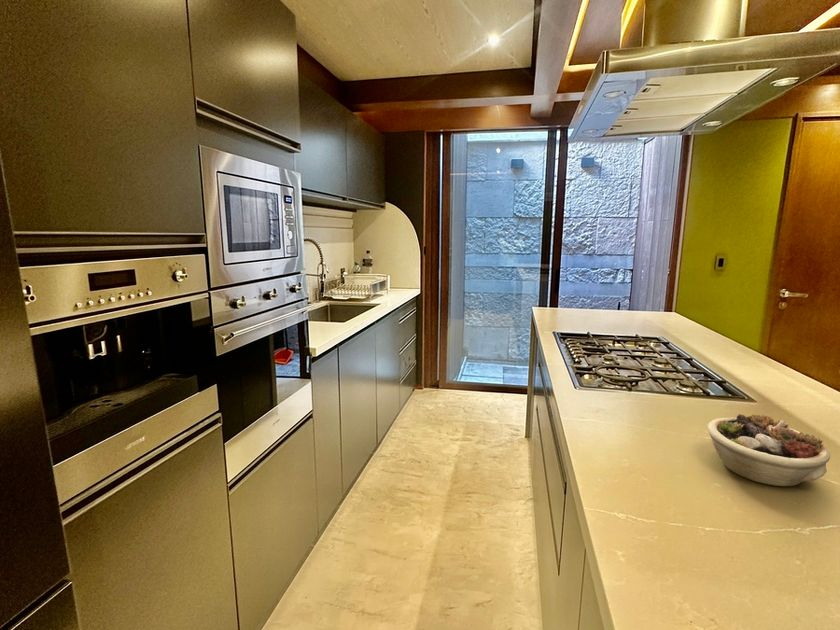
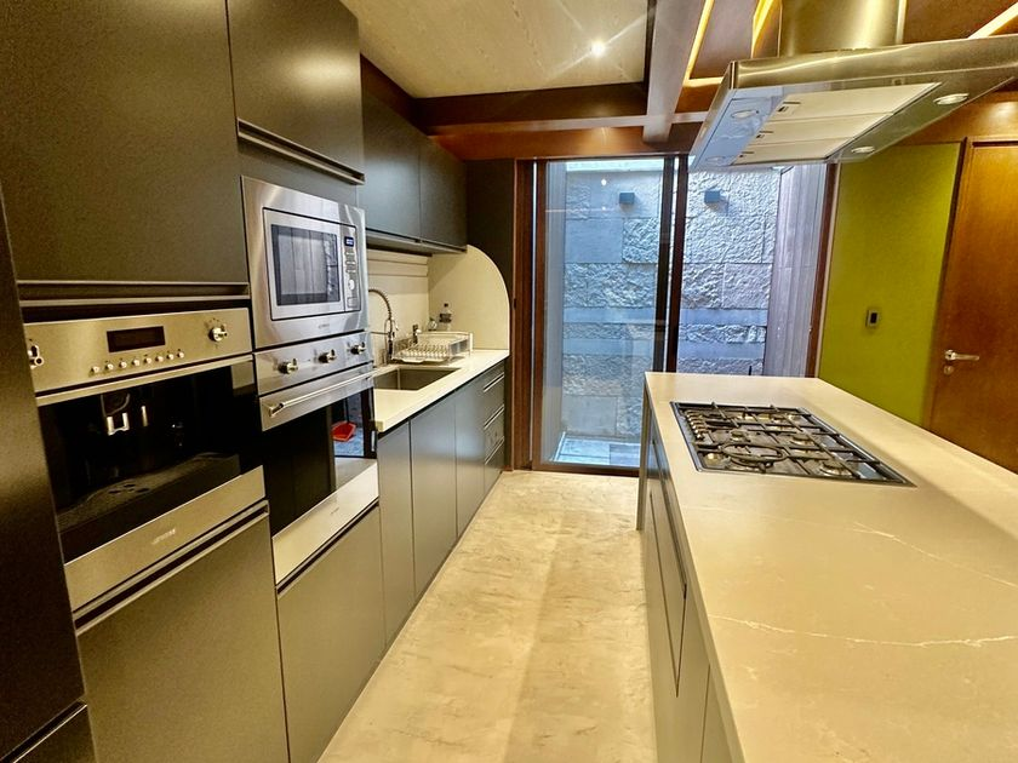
- succulent planter [706,413,831,487]
